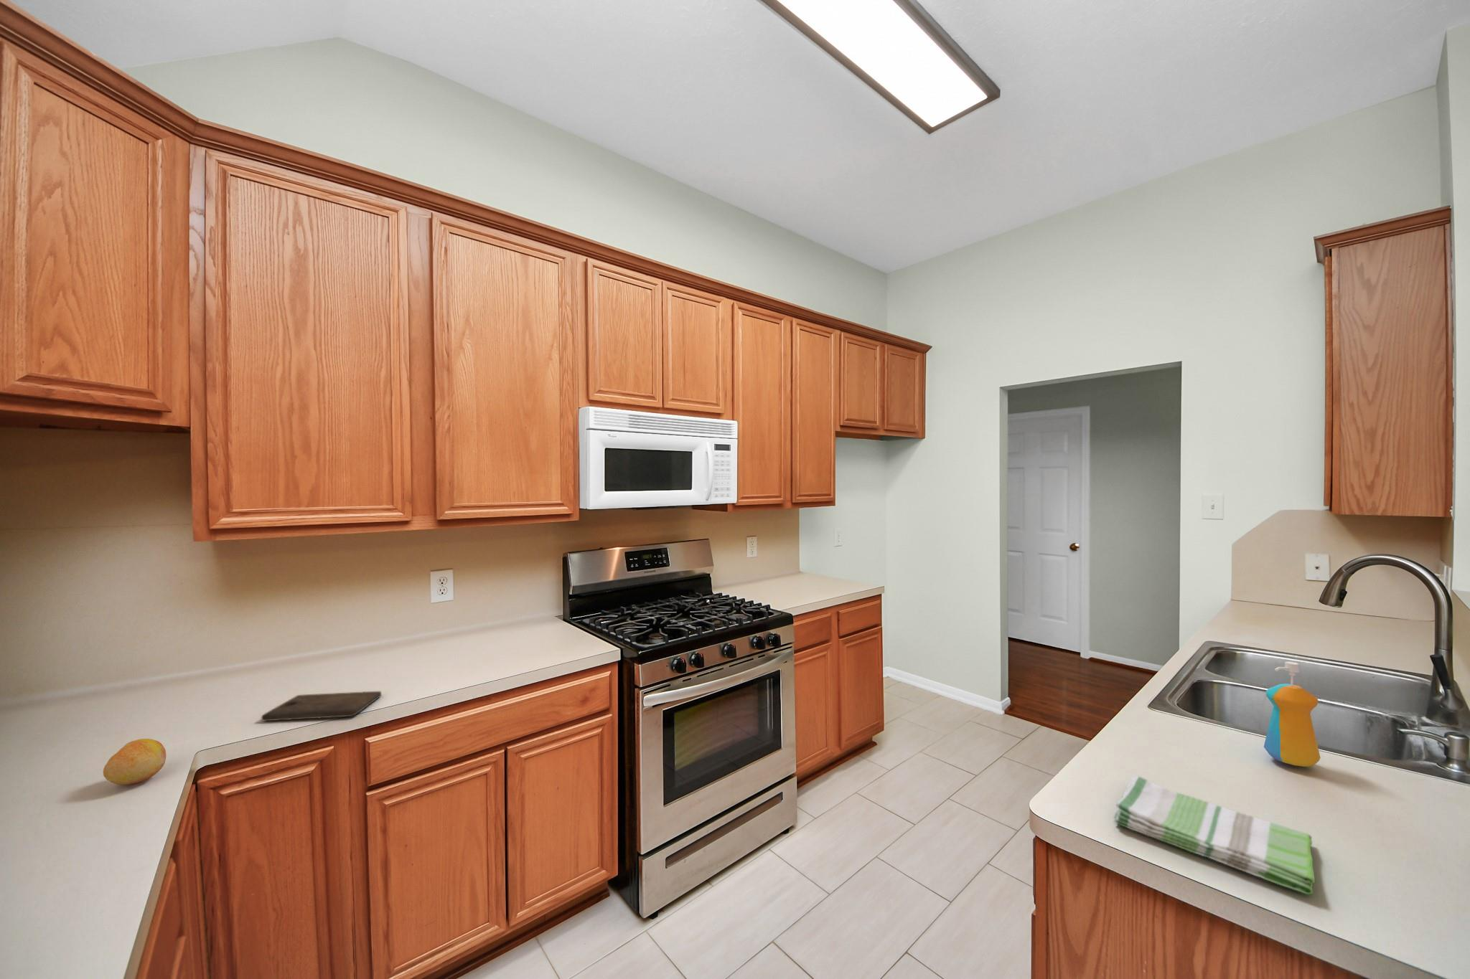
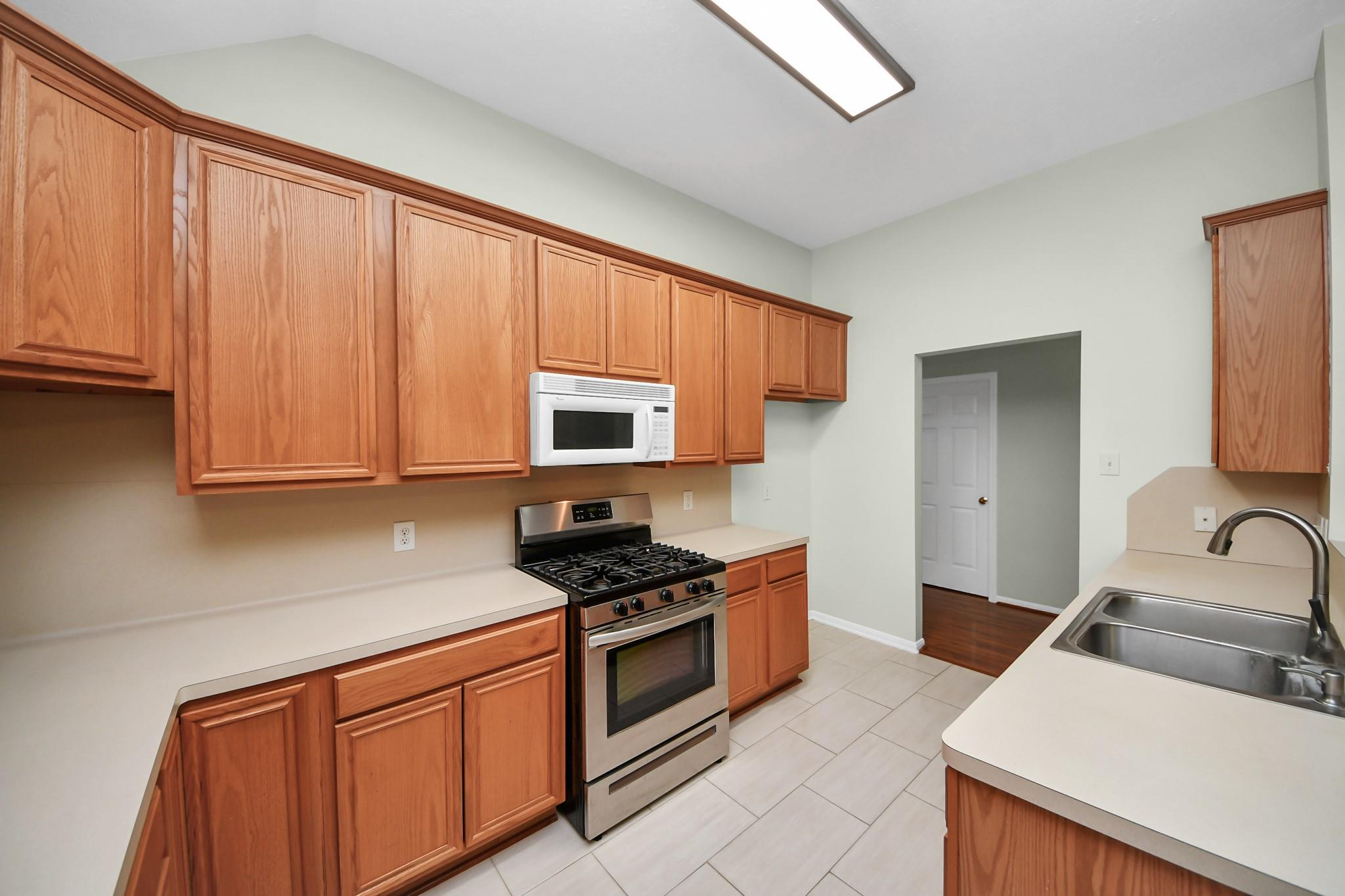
- soap dispenser [1263,661,1320,767]
- dish towel [1114,776,1316,895]
- fruit [103,738,166,786]
- cutting board [260,691,381,721]
